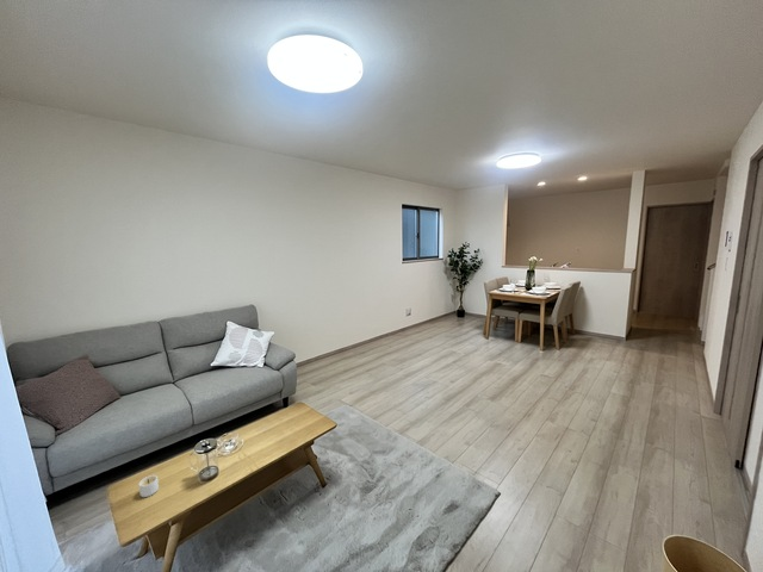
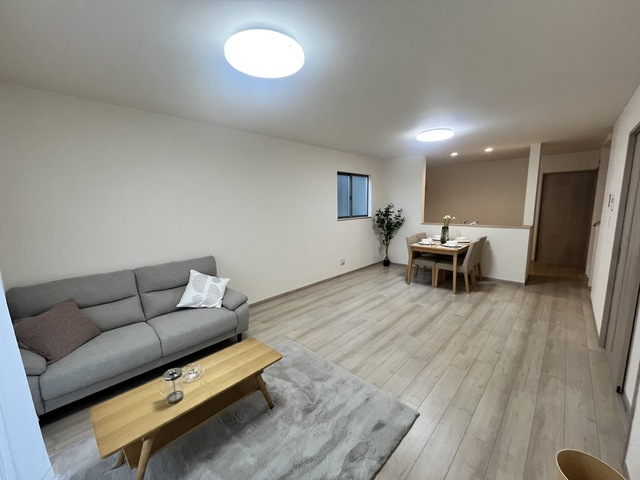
- candle [138,474,160,498]
